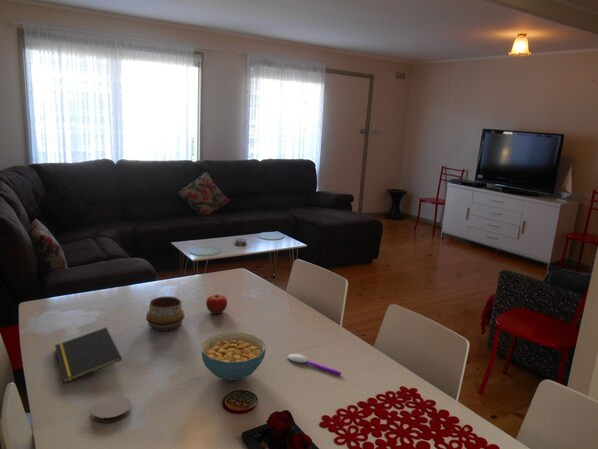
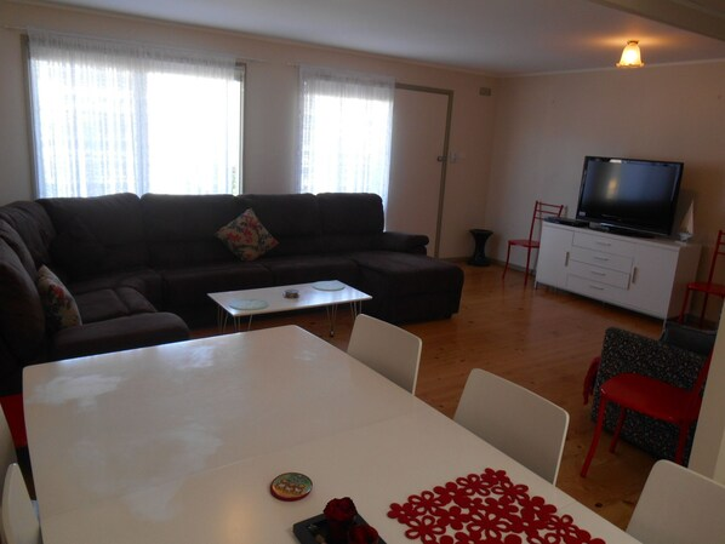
- cereal bowl [200,331,267,381]
- fruit [205,292,228,315]
- spoon [287,353,342,376]
- decorative bowl [145,296,185,332]
- notepad [54,326,123,384]
- coaster [90,394,132,423]
